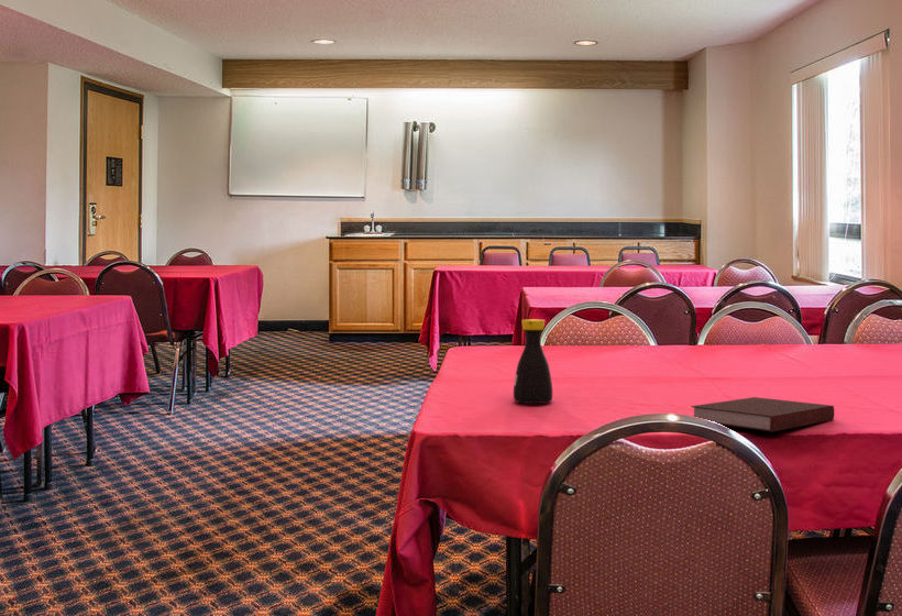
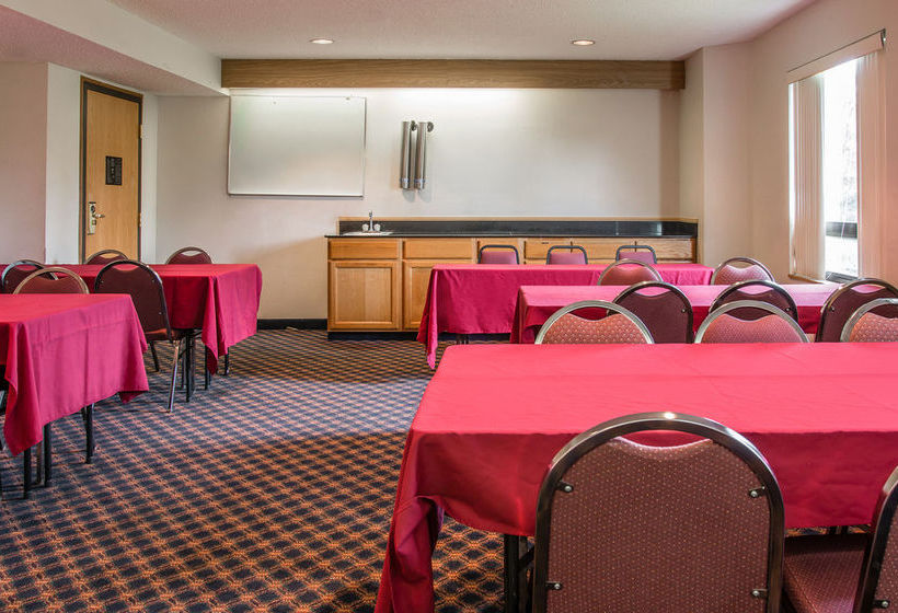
- bottle [513,318,553,405]
- notebook [690,396,835,432]
